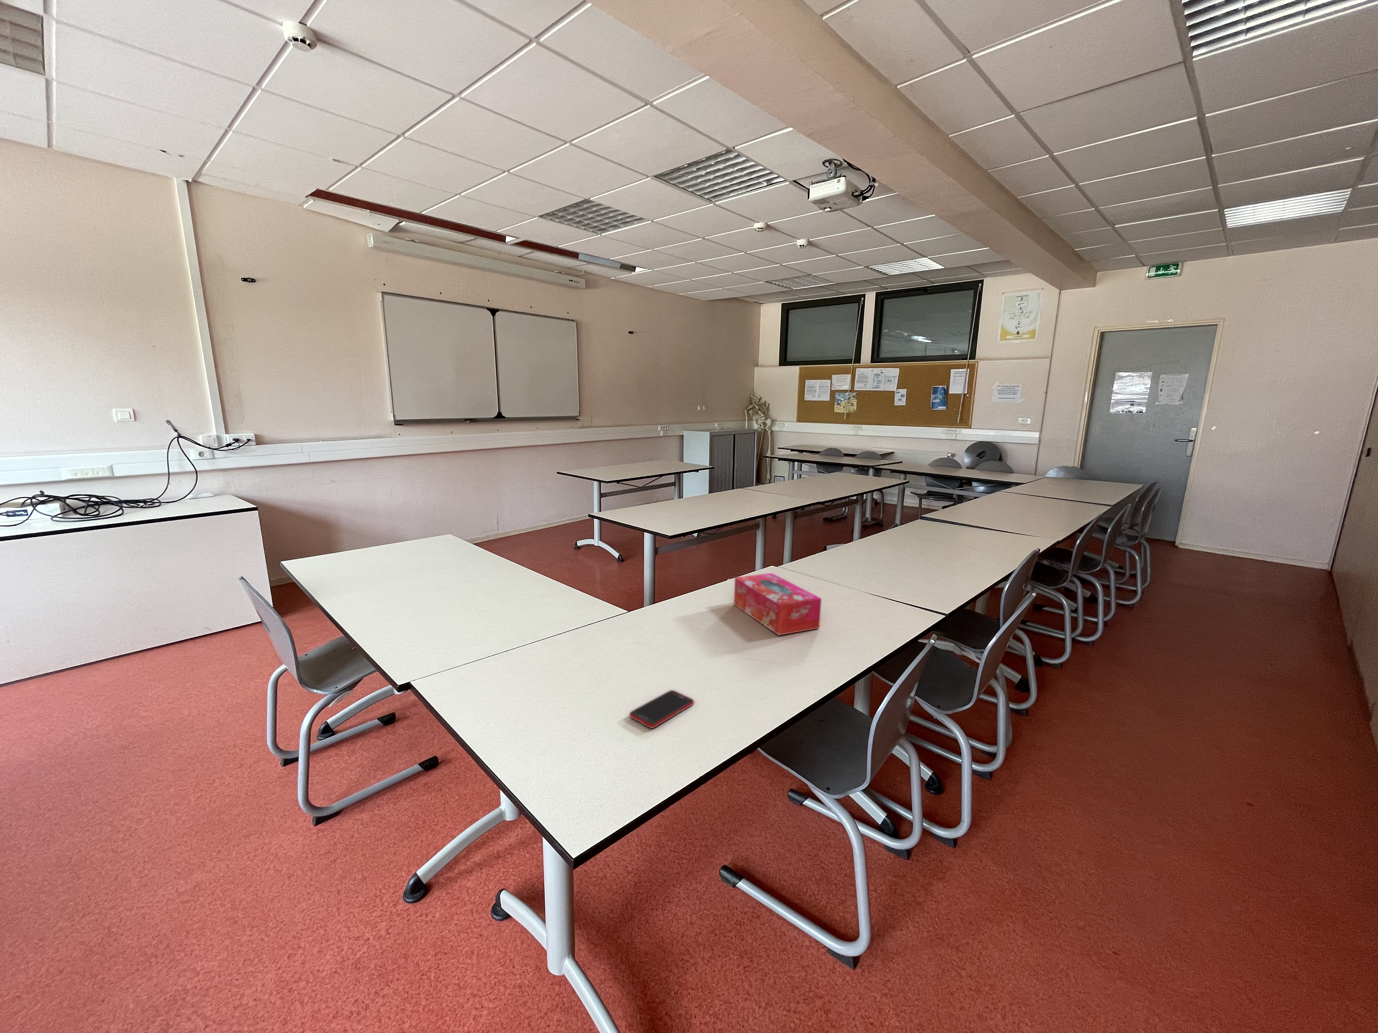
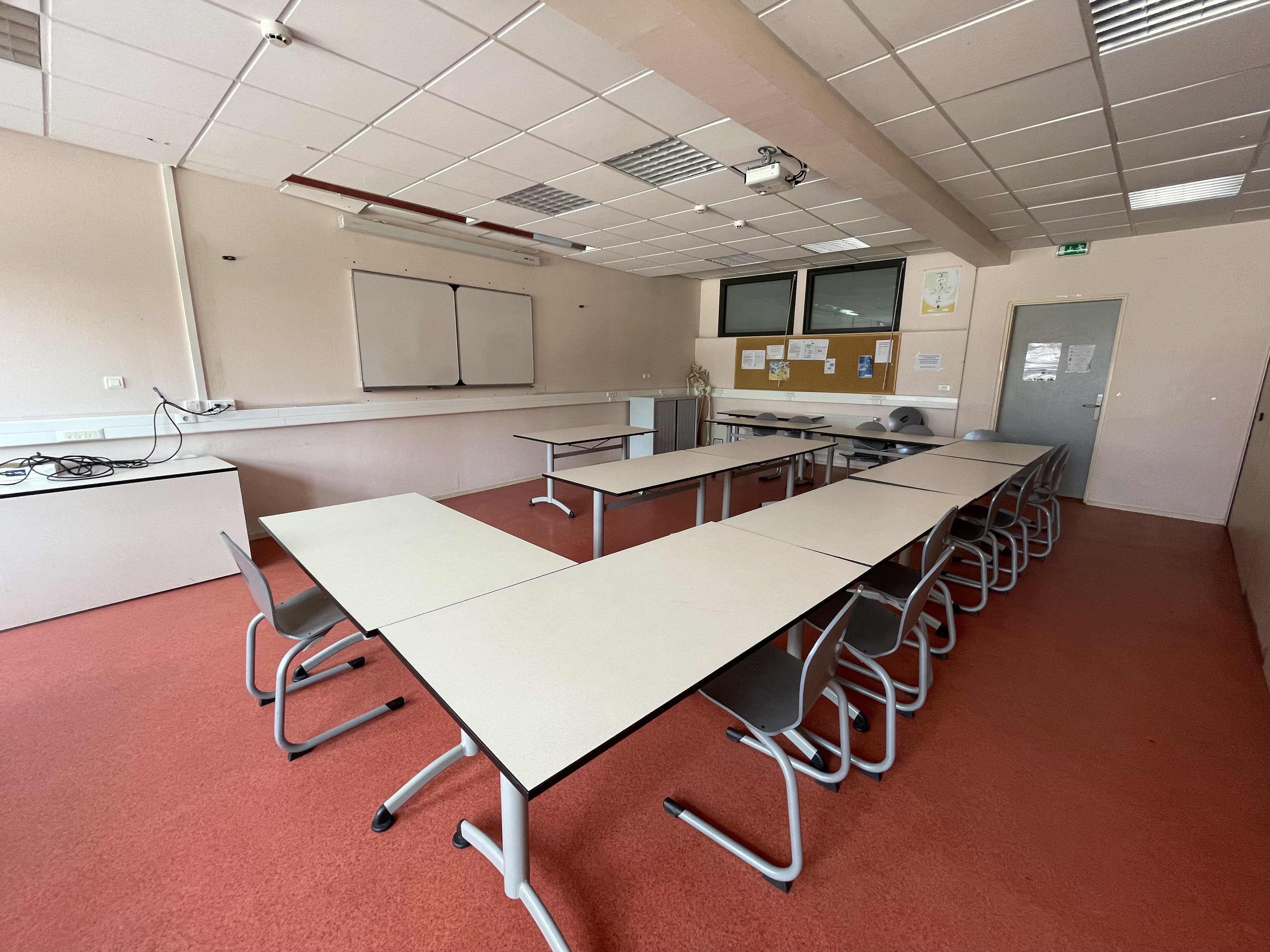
- cell phone [629,690,694,728]
- tissue box [733,573,821,636]
